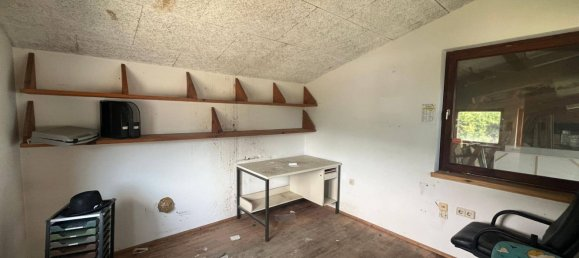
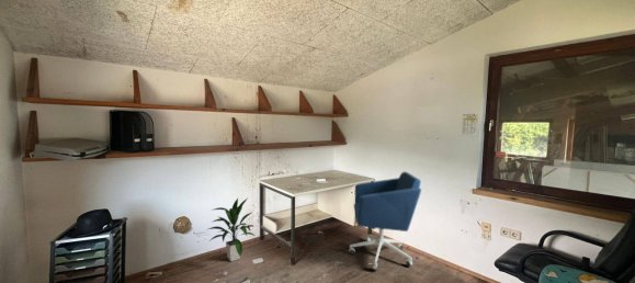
+ indoor plant [205,197,257,262]
+ office chair [348,171,422,271]
